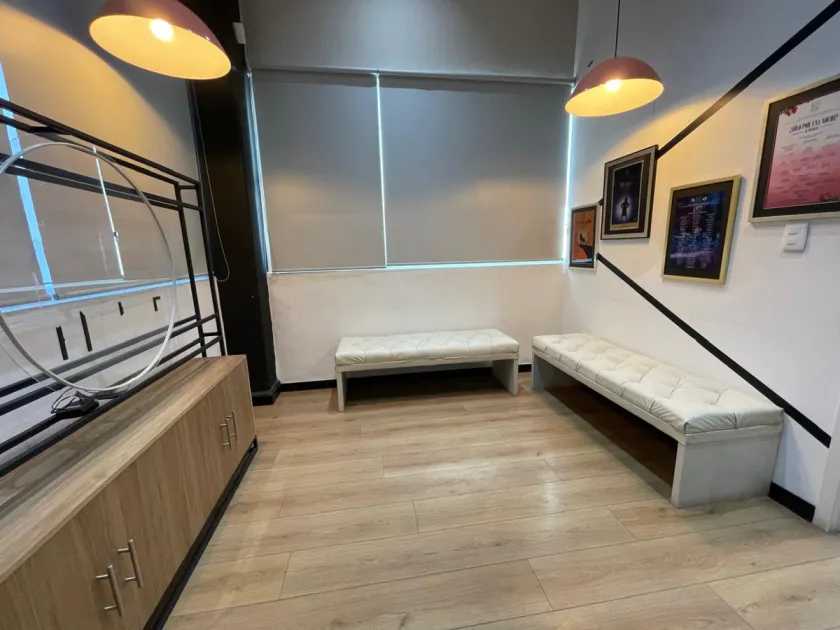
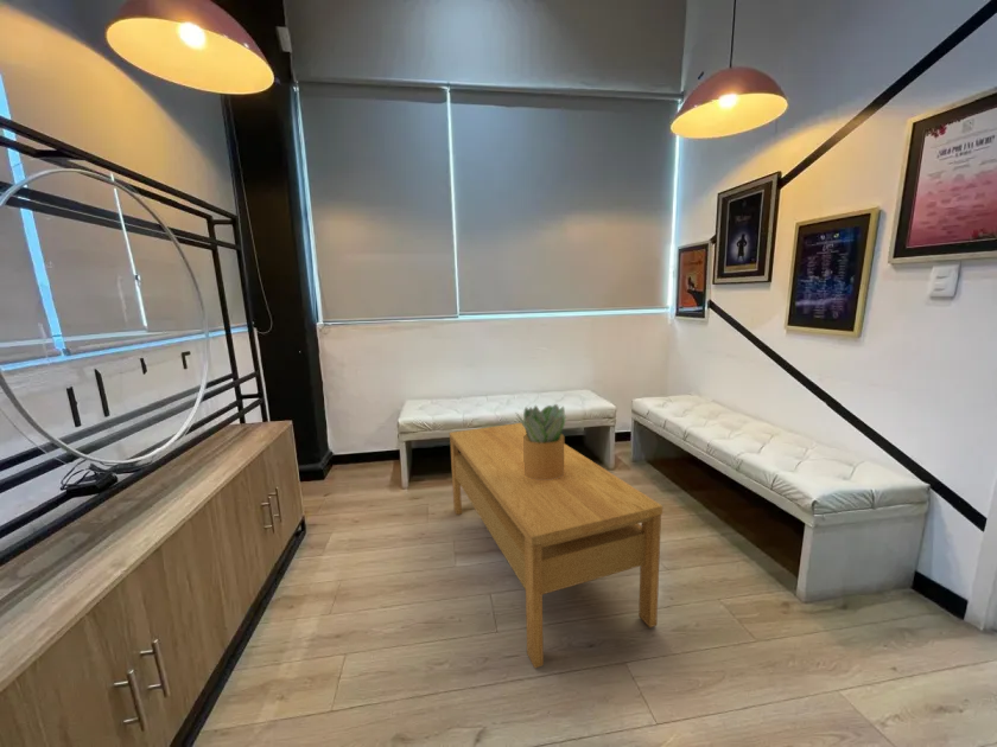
+ coffee table [449,422,663,670]
+ potted plant [514,403,566,480]
